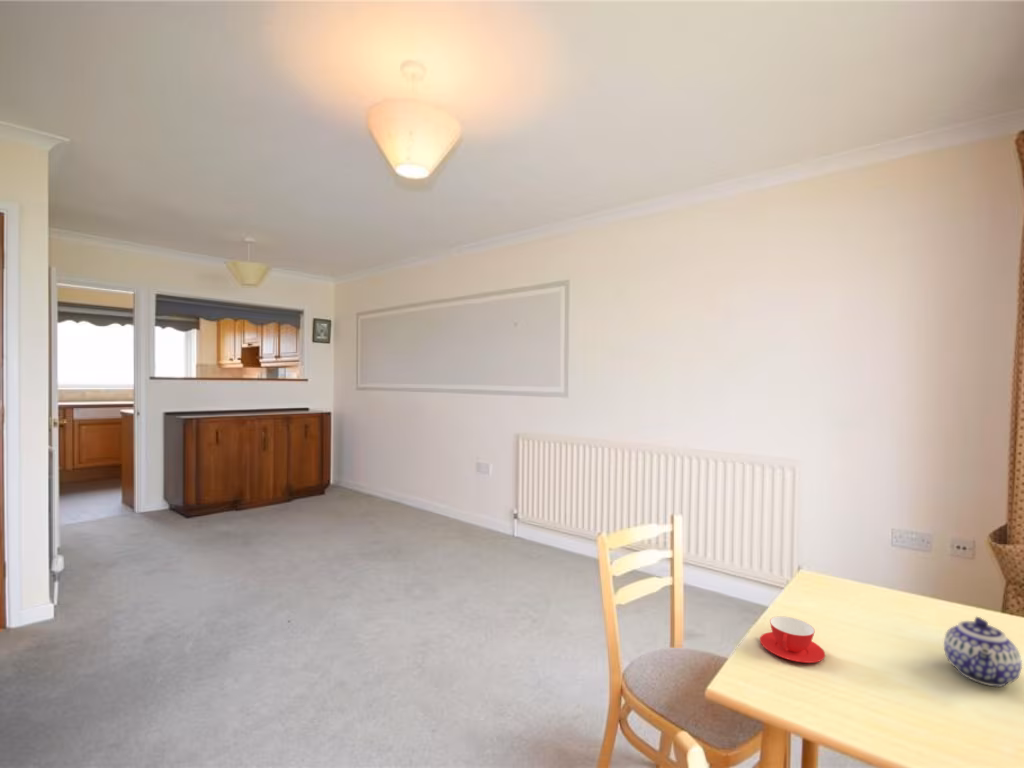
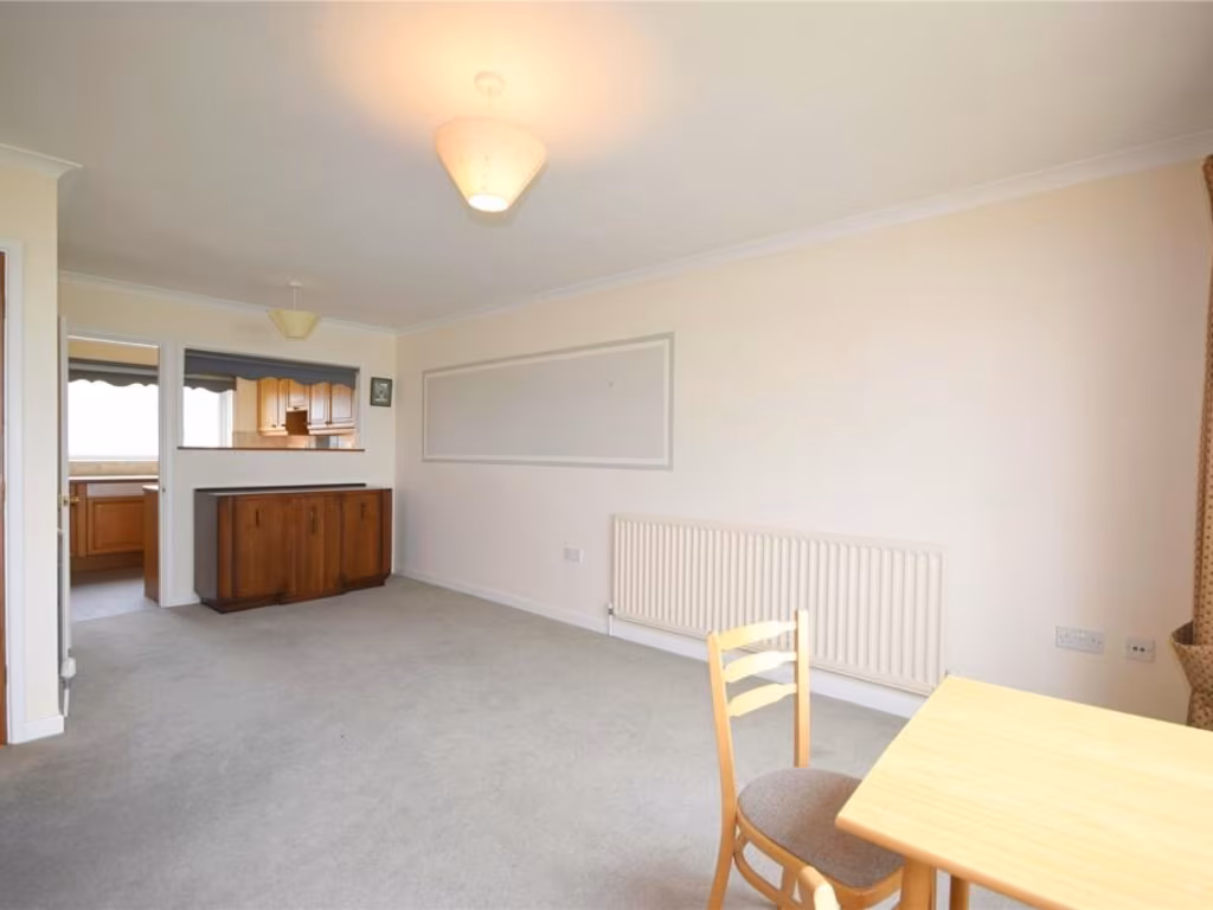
- teacup [759,615,826,664]
- teapot [943,616,1023,688]
